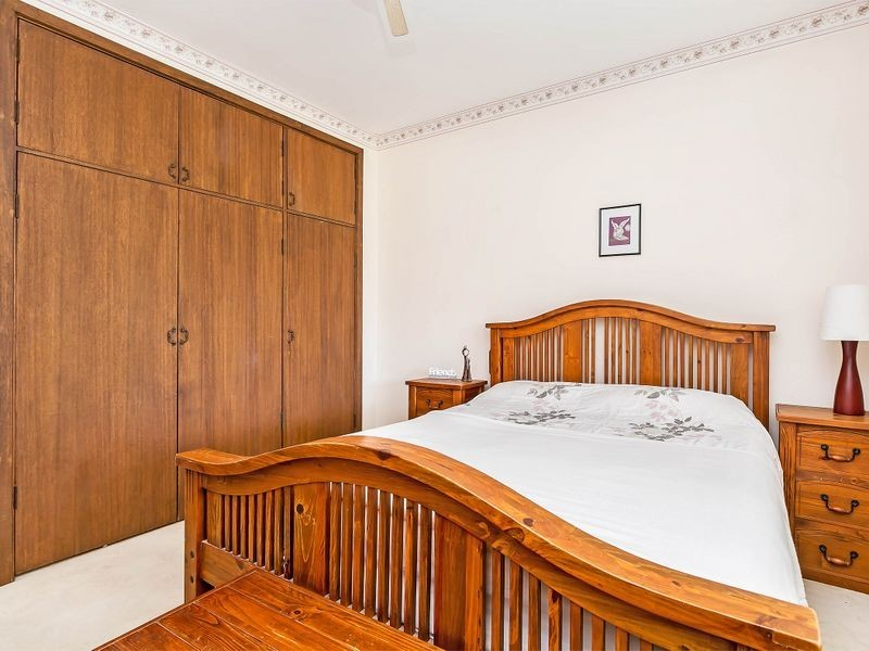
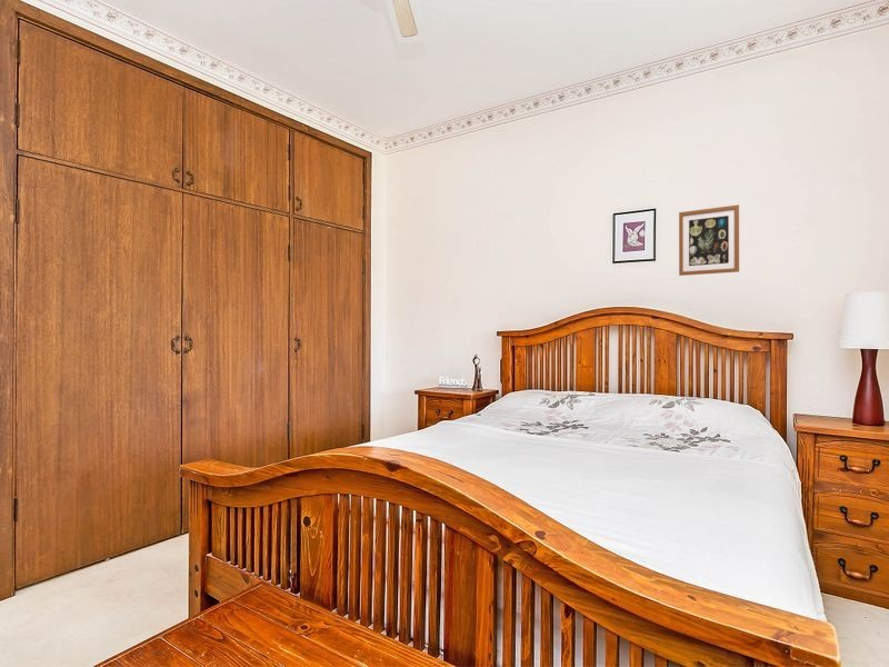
+ wall art [678,203,740,277]
